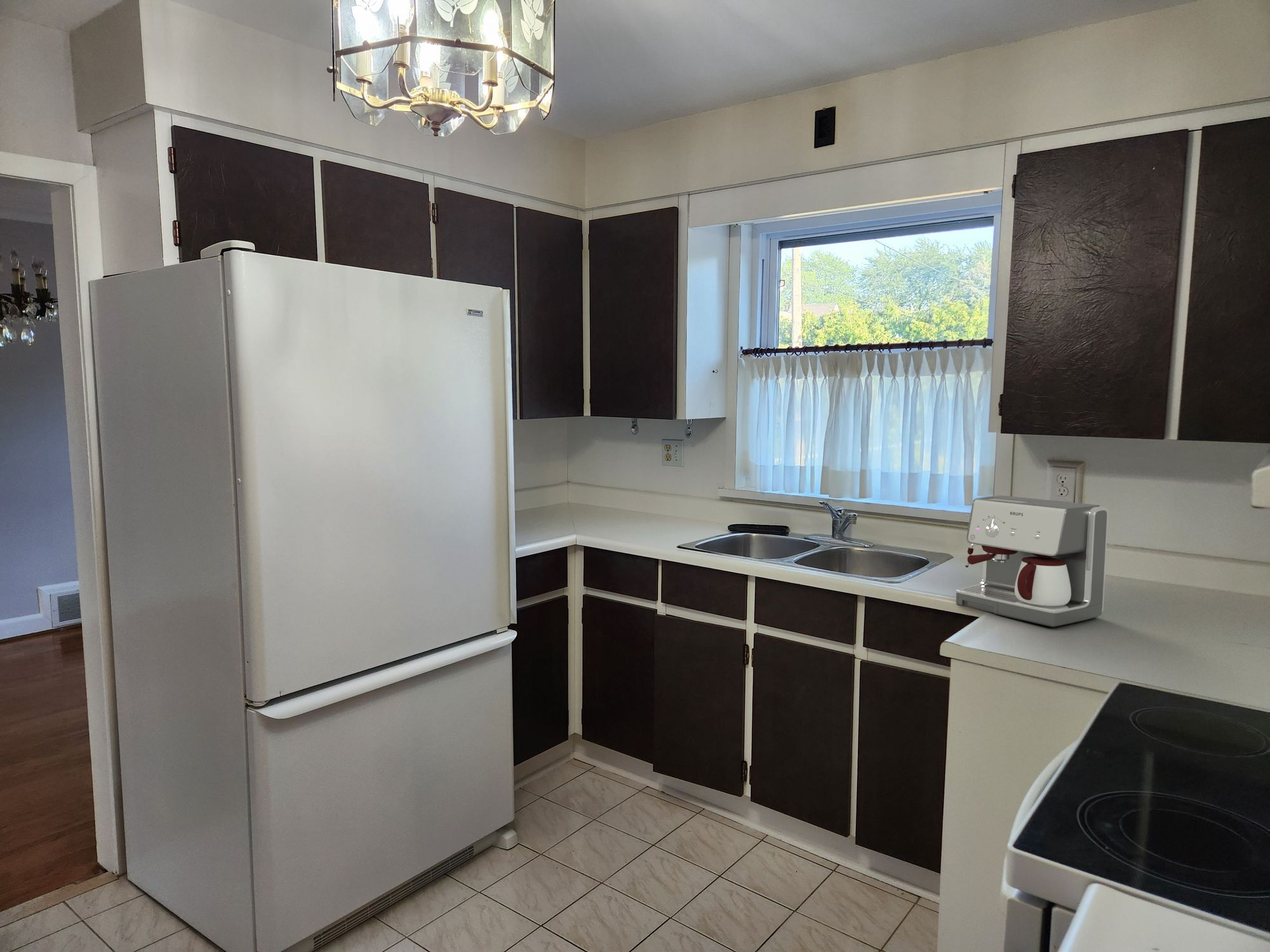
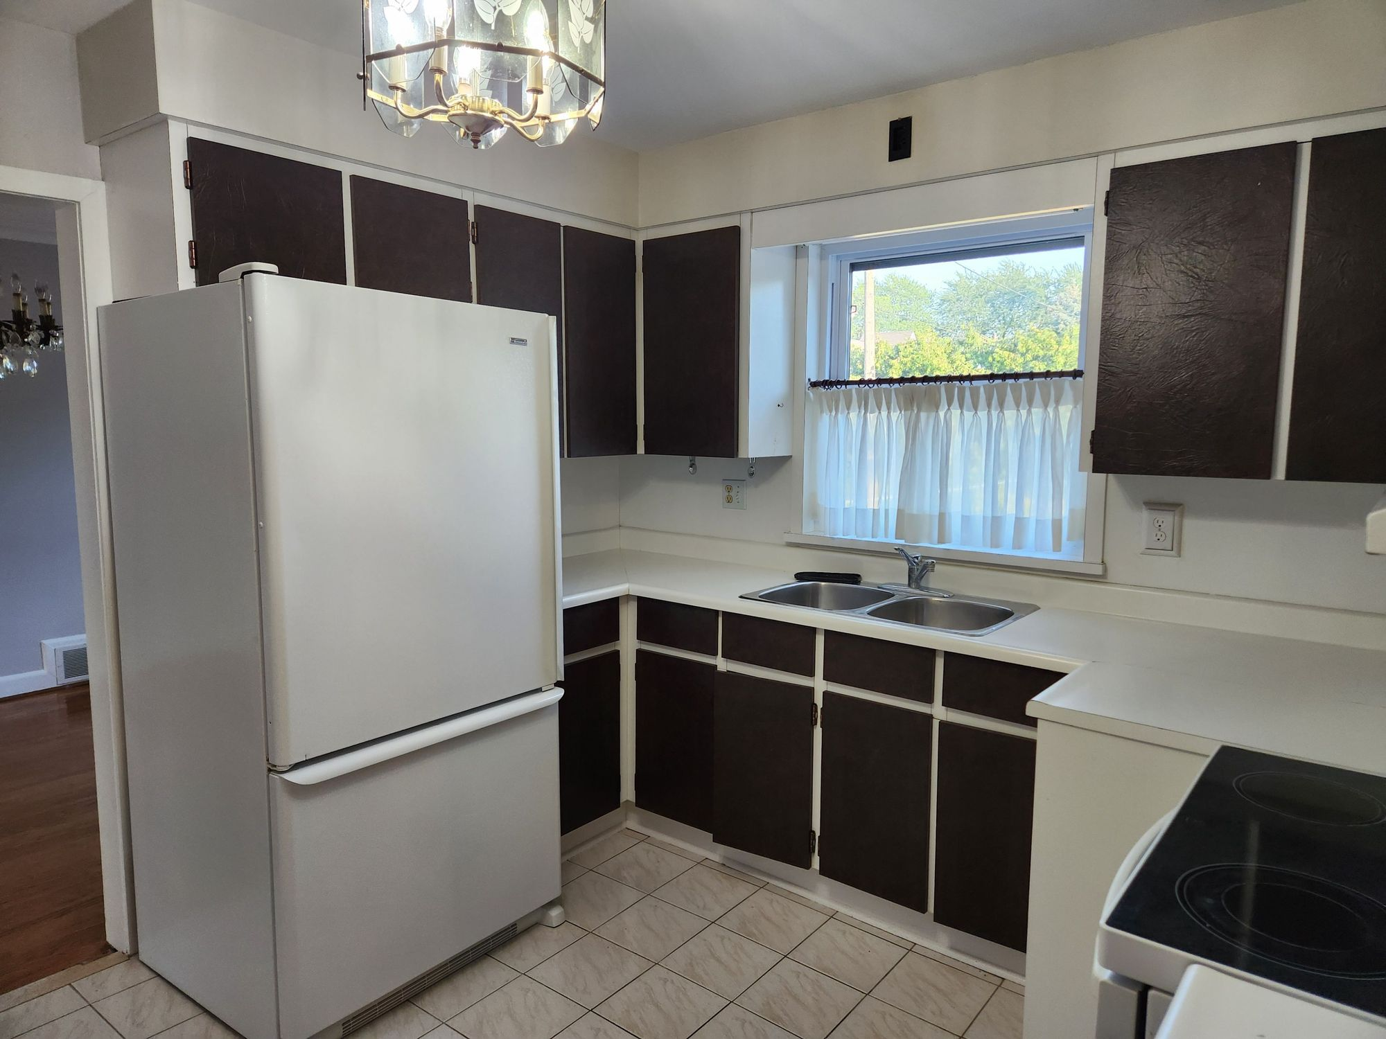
- coffee maker [955,495,1109,628]
